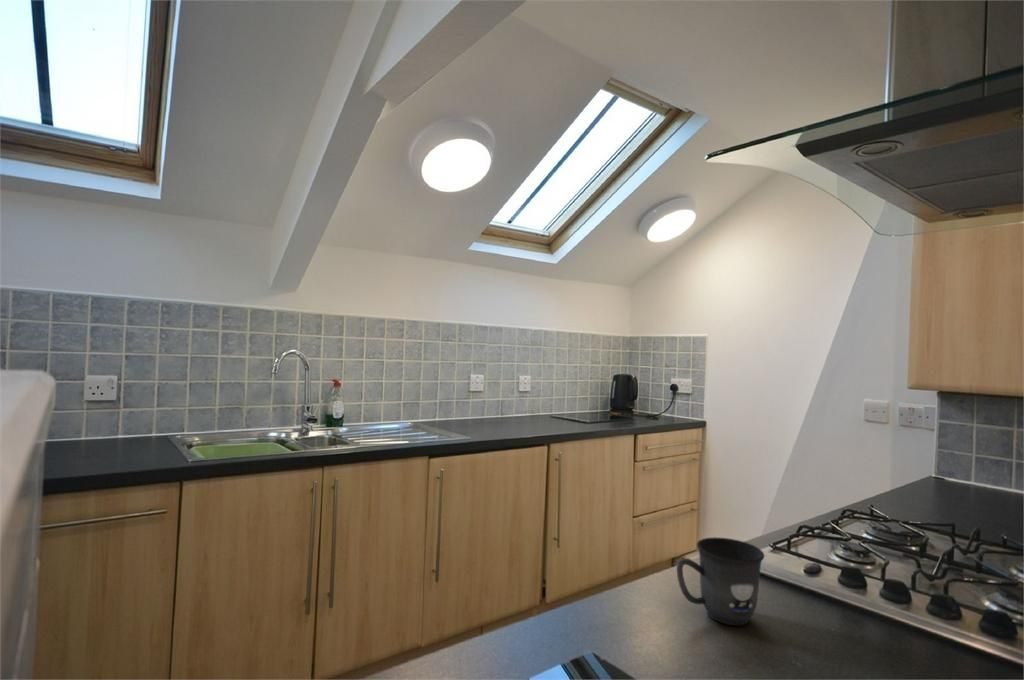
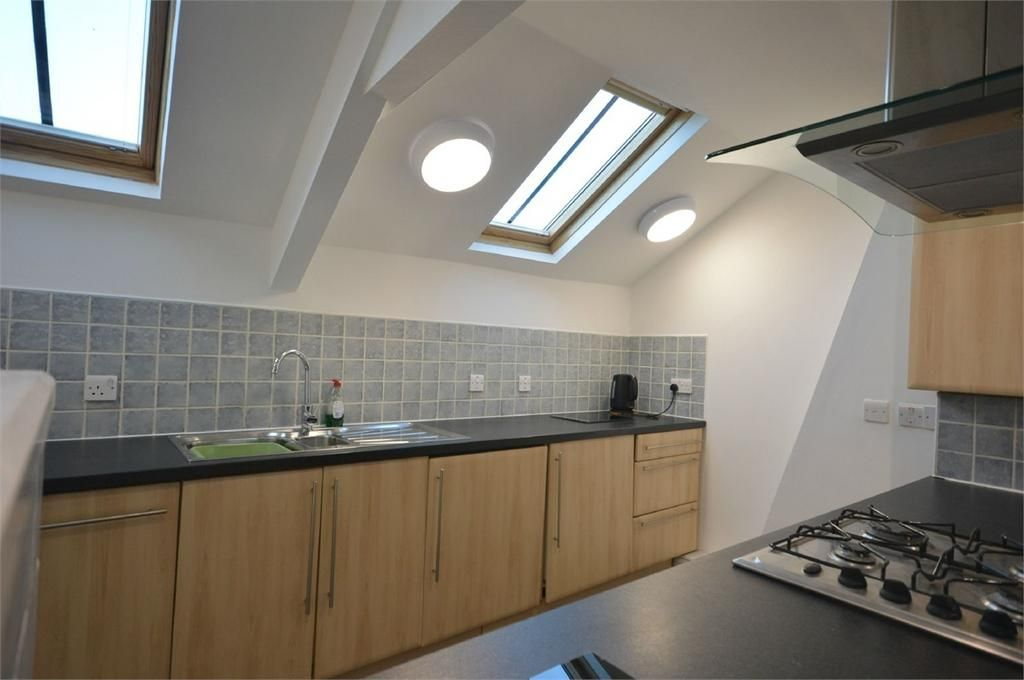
- mug [676,536,765,627]
